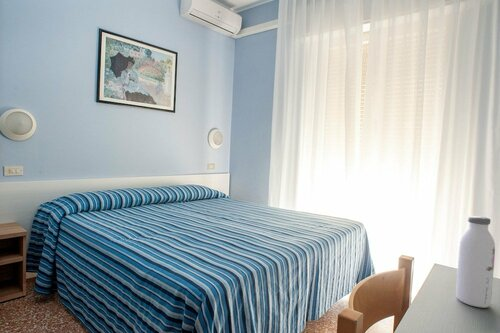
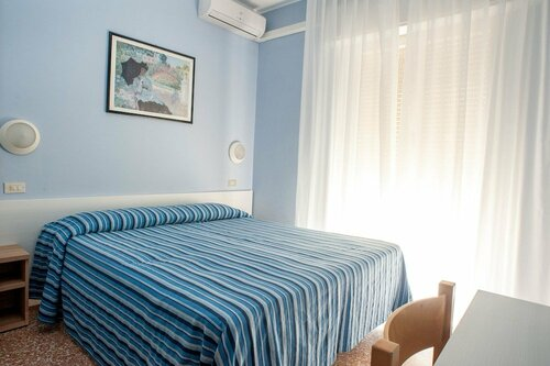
- water bottle [455,215,496,309]
